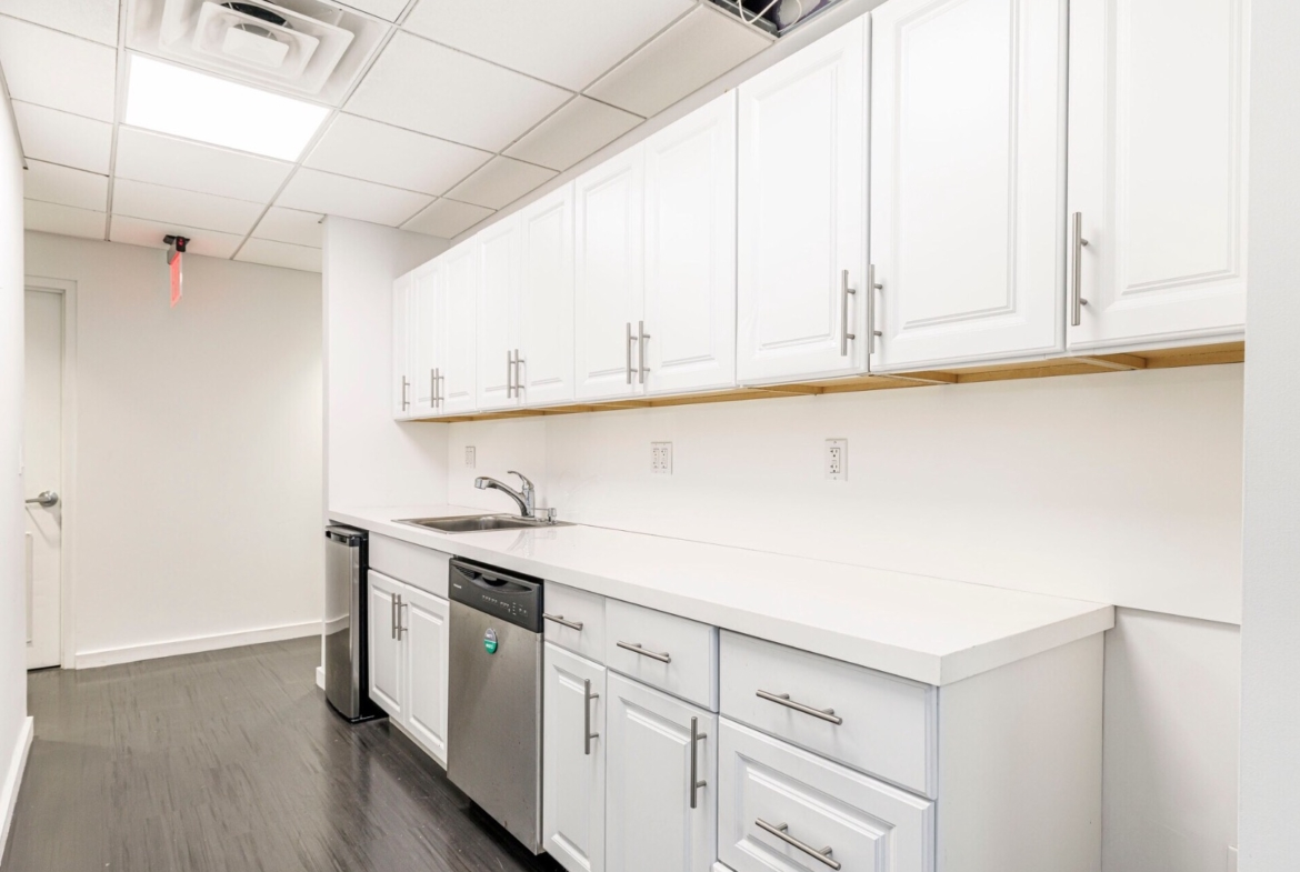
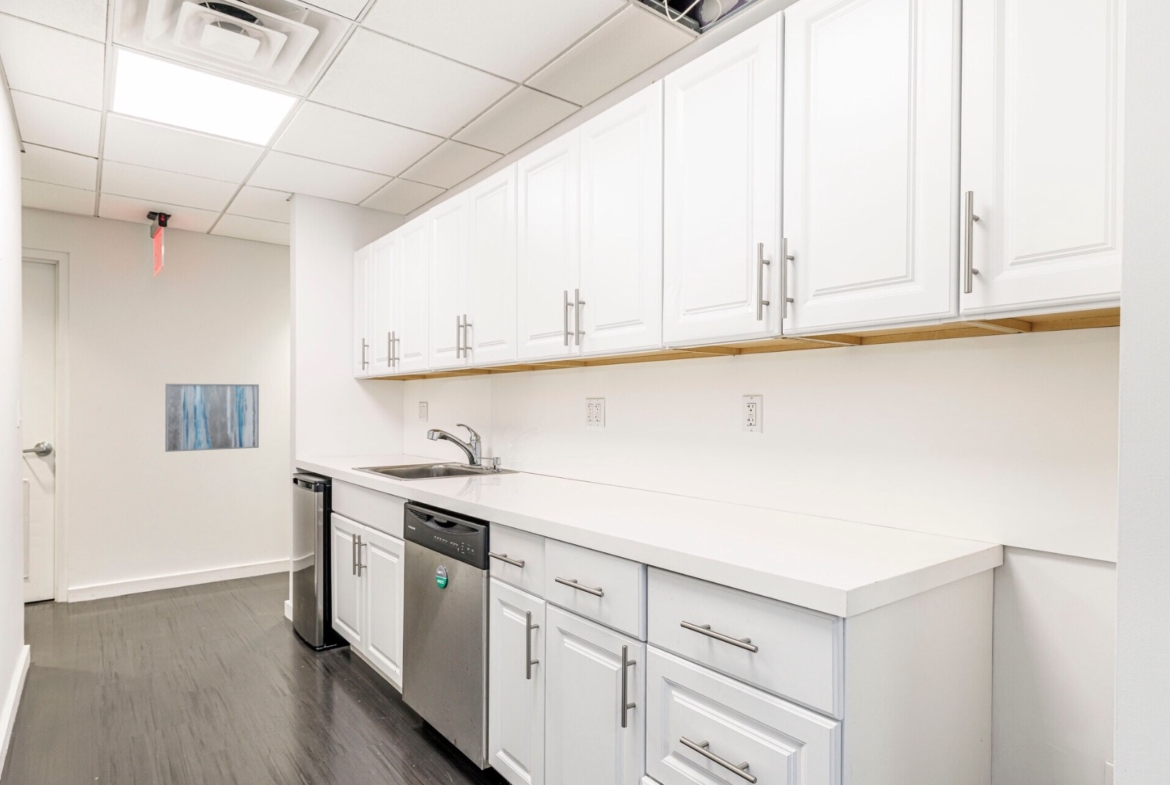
+ wall art [164,383,260,453]
